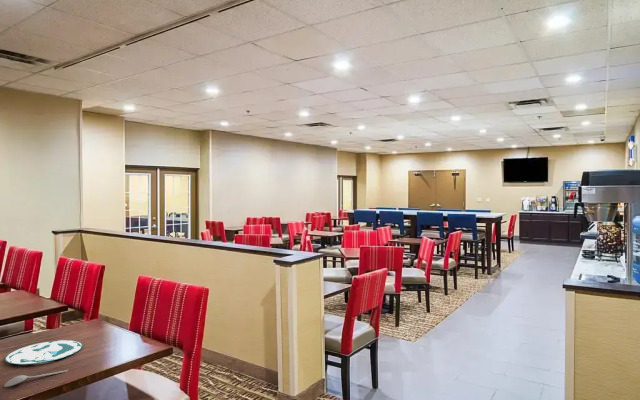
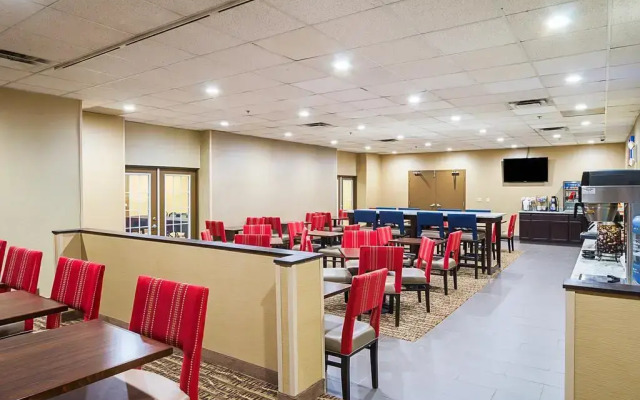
- plate [4,339,84,365]
- spoon [3,369,69,388]
